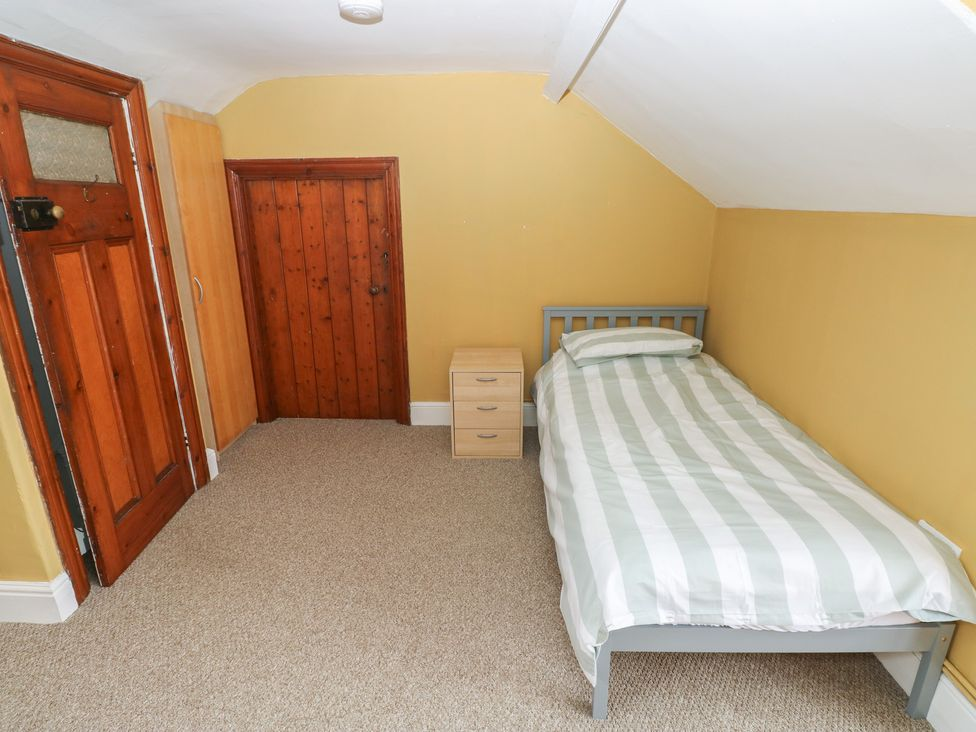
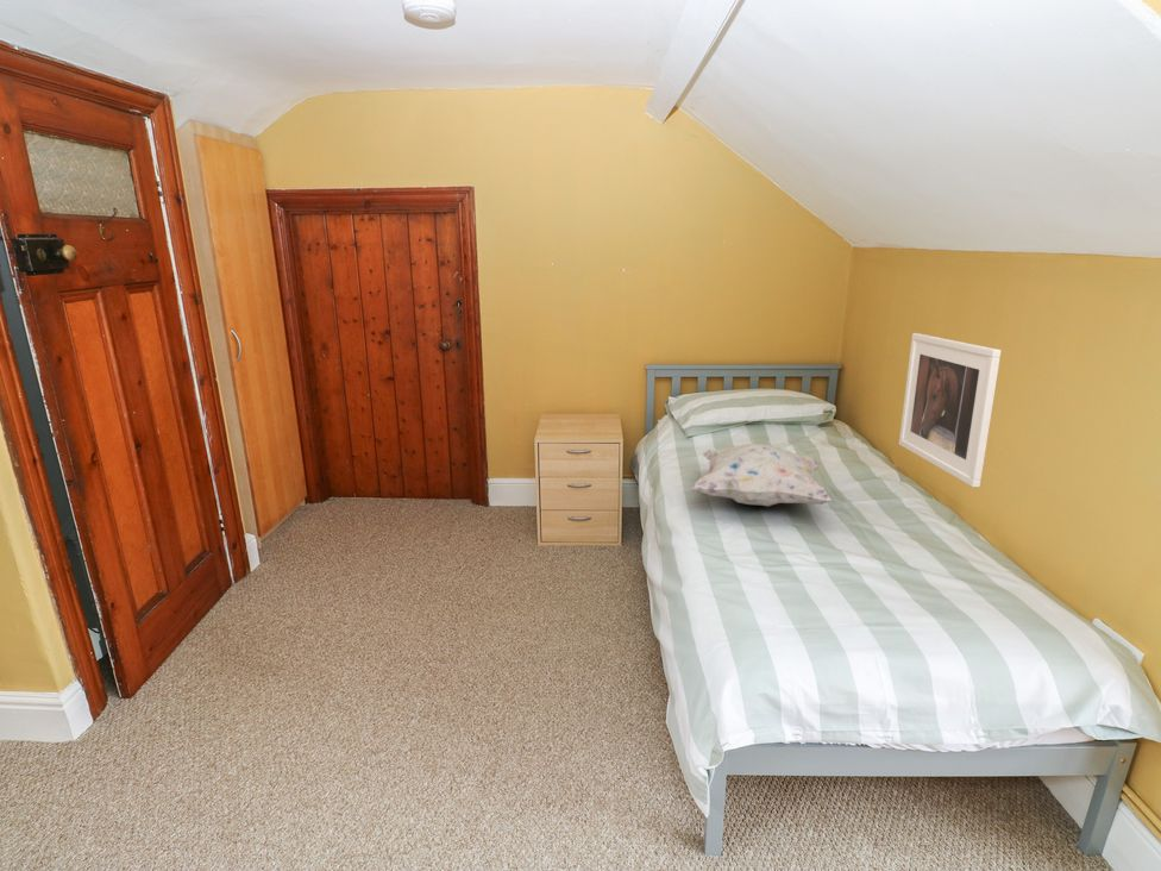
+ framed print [898,332,1003,488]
+ decorative pillow [689,443,834,507]
